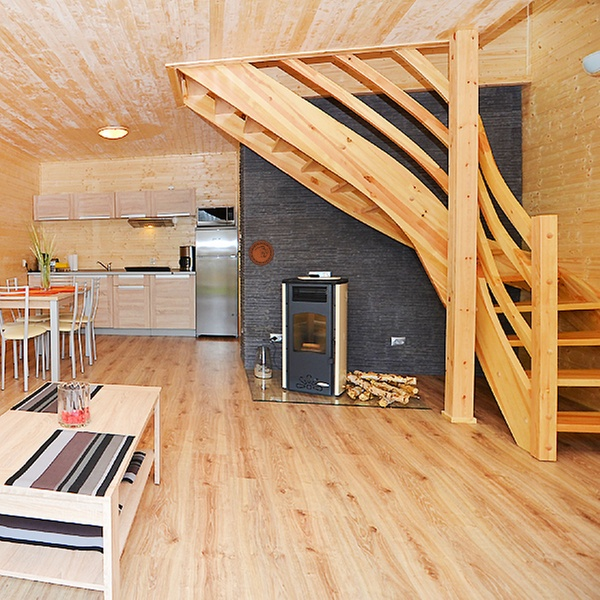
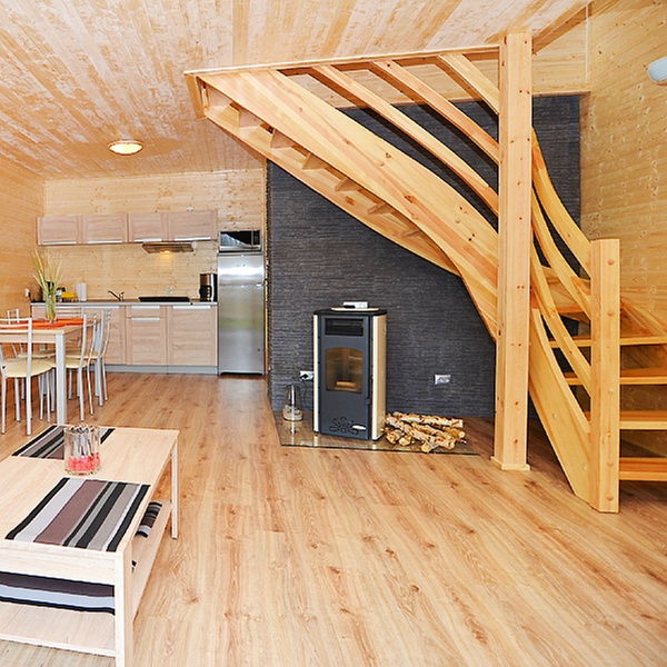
- decorative plate [248,239,275,267]
